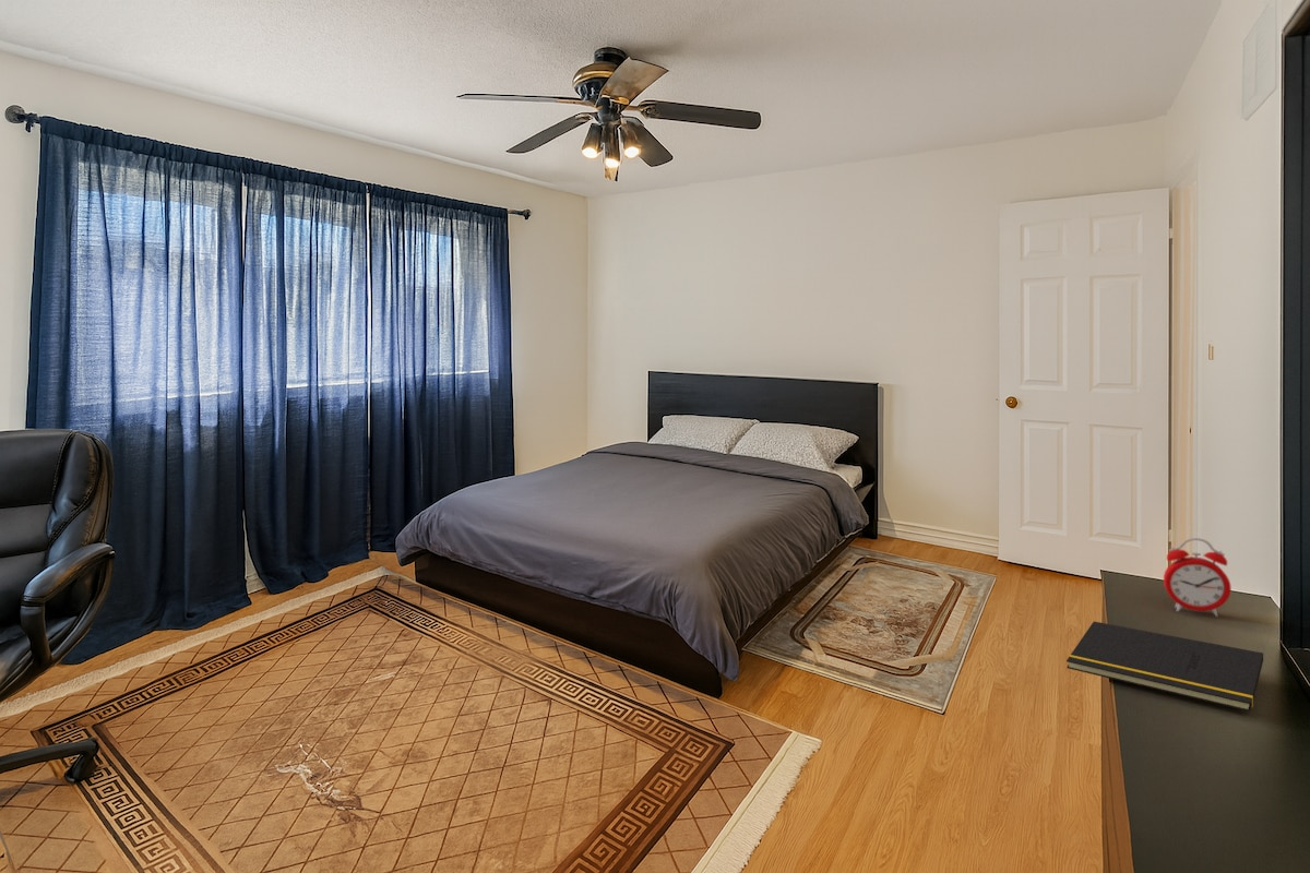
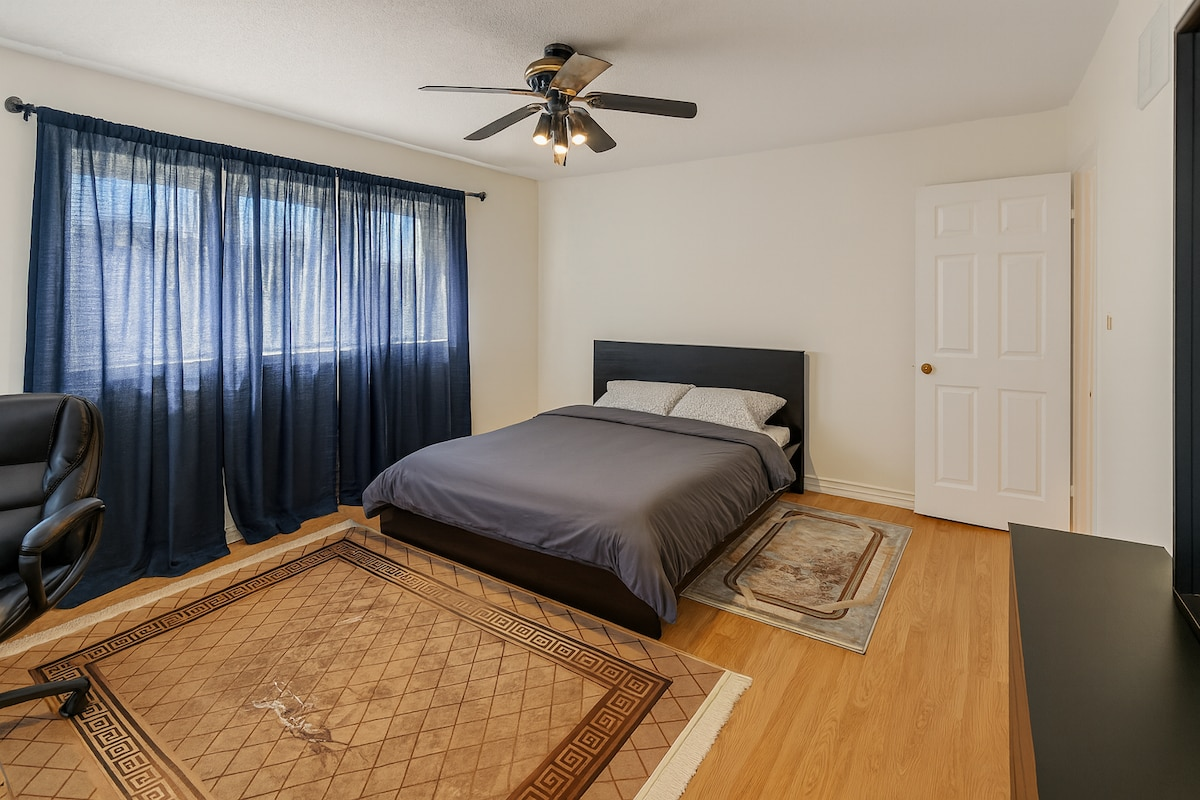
- alarm clock [1163,537,1232,618]
- notepad [1065,620,1264,713]
